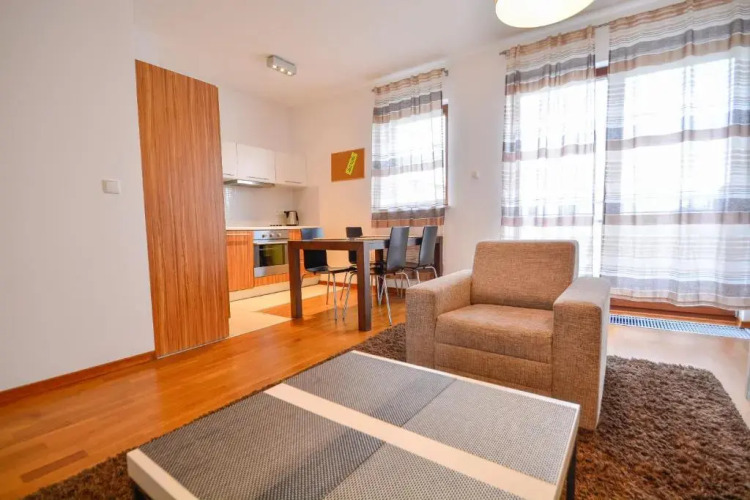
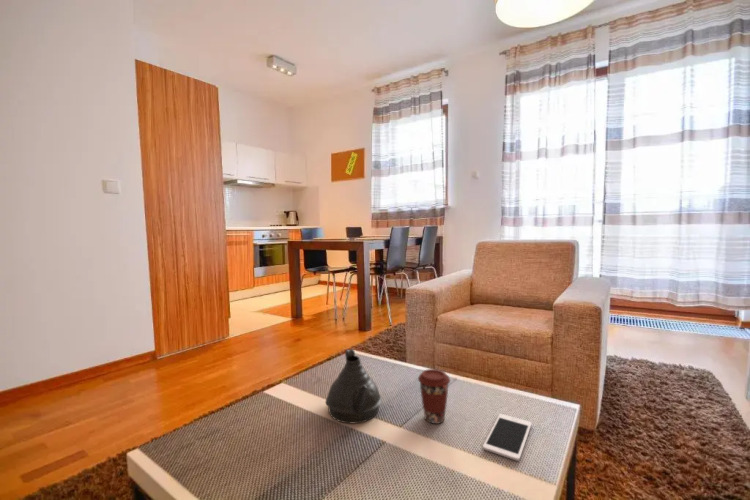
+ coffee cup [417,368,451,425]
+ teapot [325,348,383,424]
+ cell phone [482,413,533,462]
